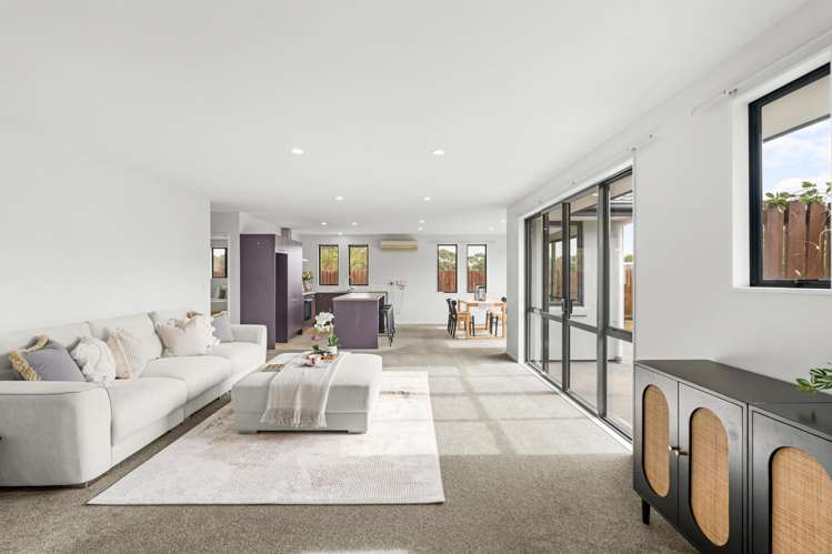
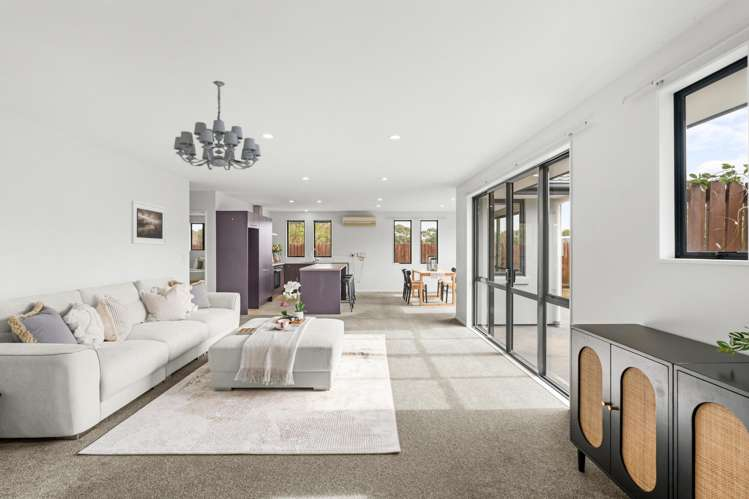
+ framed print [130,200,167,246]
+ chandelier [173,80,262,171]
